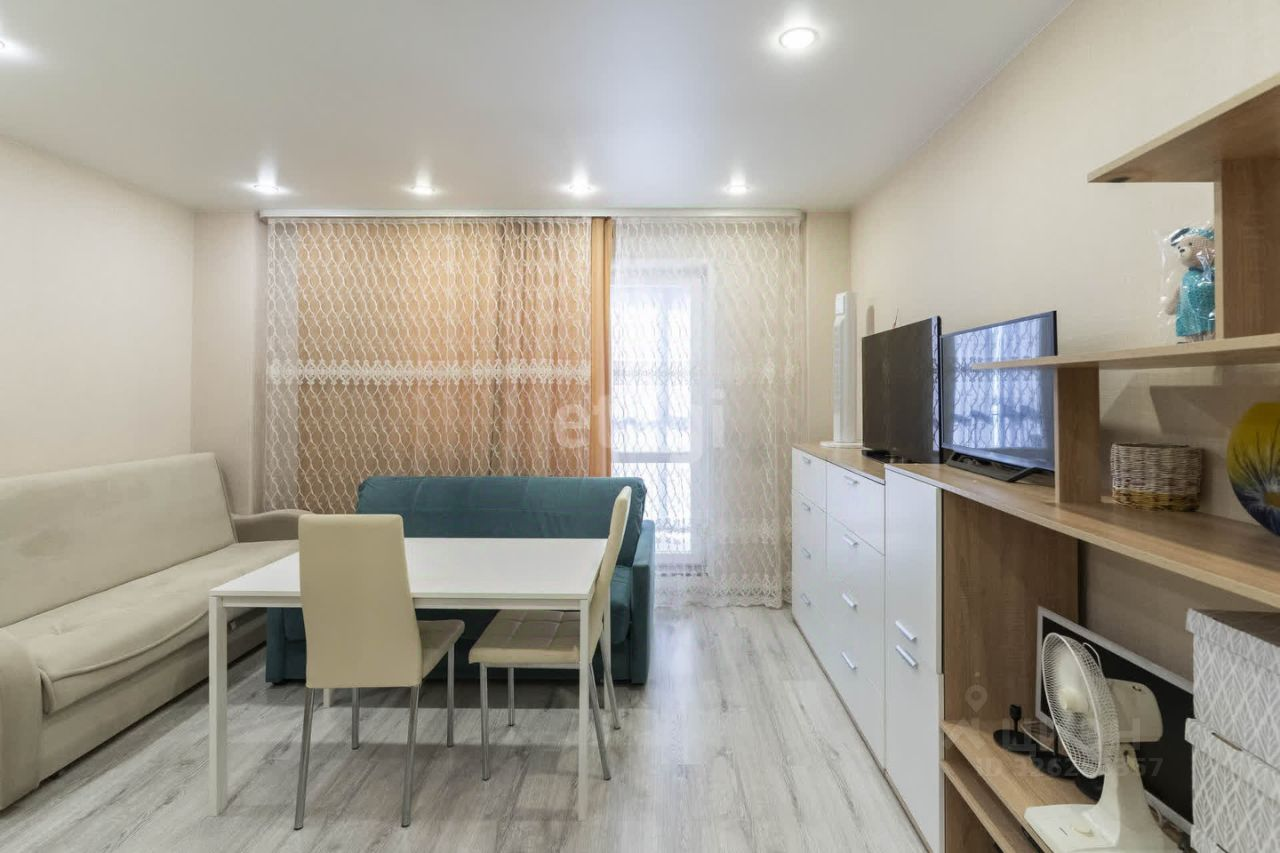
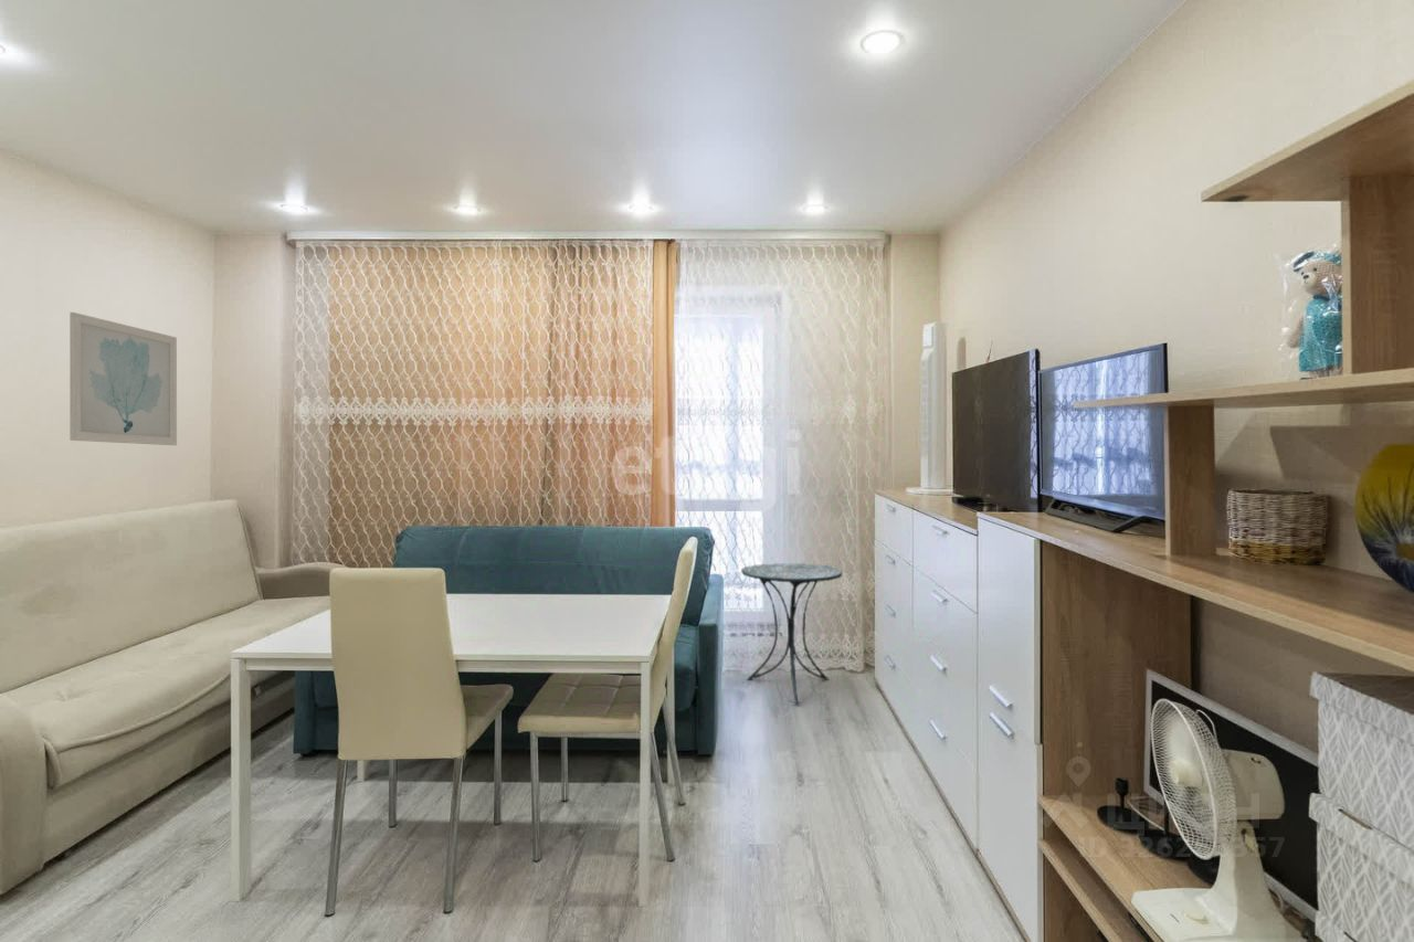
+ side table [740,562,843,705]
+ wall art [68,311,178,446]
